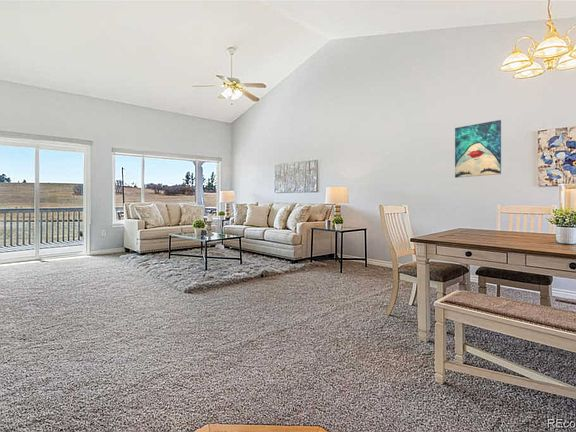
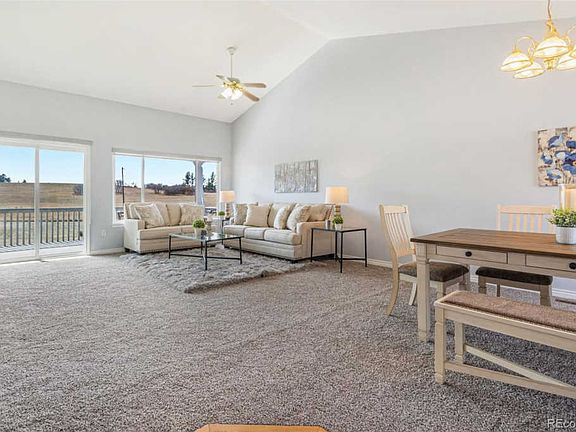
- wall art [454,119,502,179]
